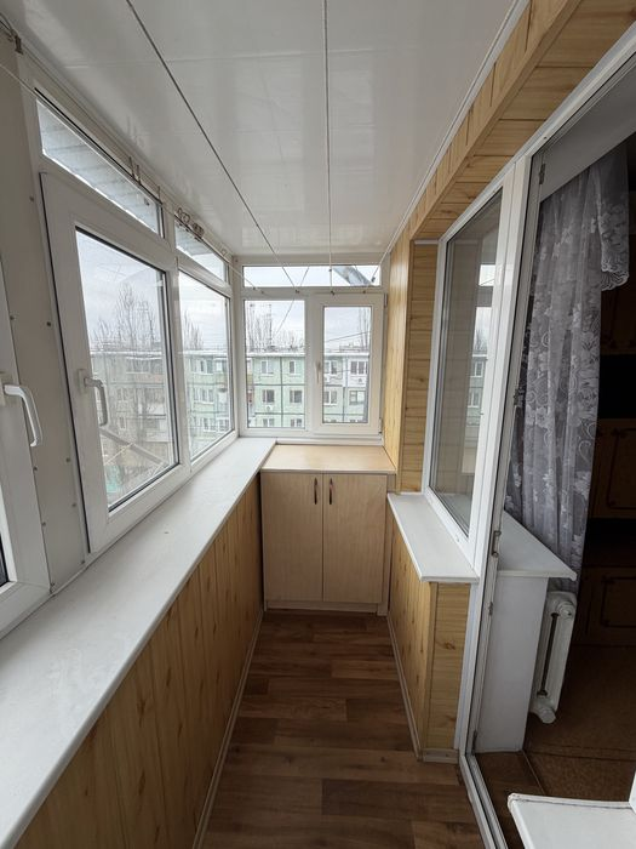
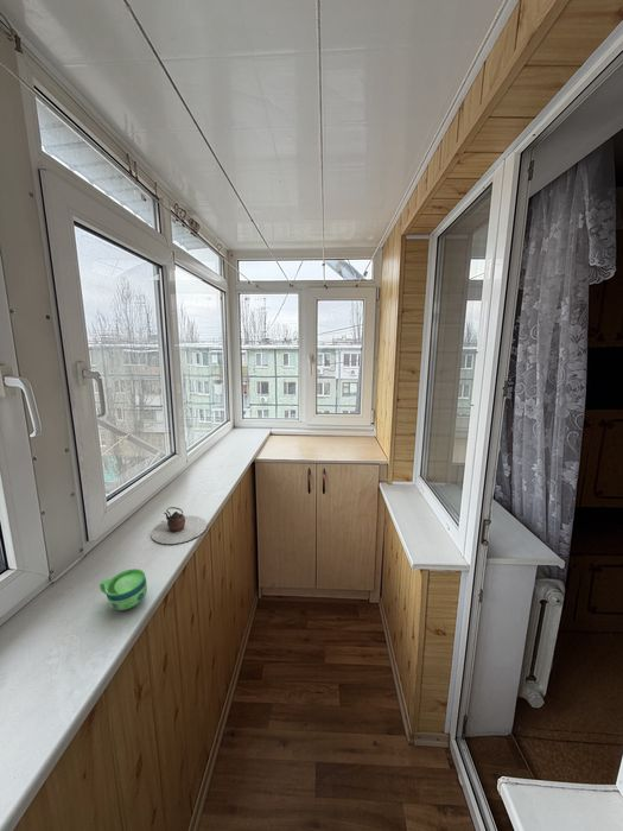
+ teapot [150,506,208,545]
+ cup [98,567,148,611]
